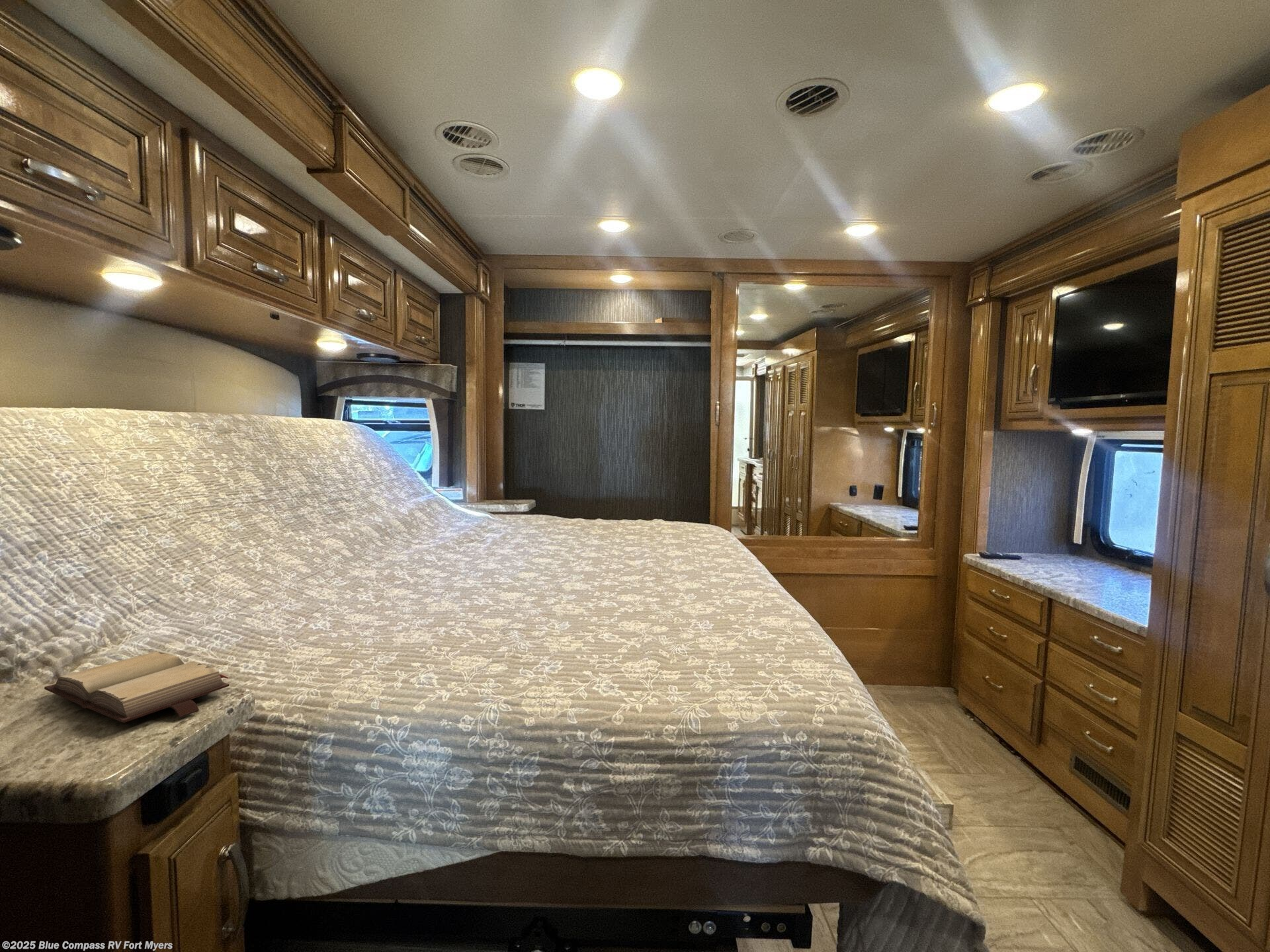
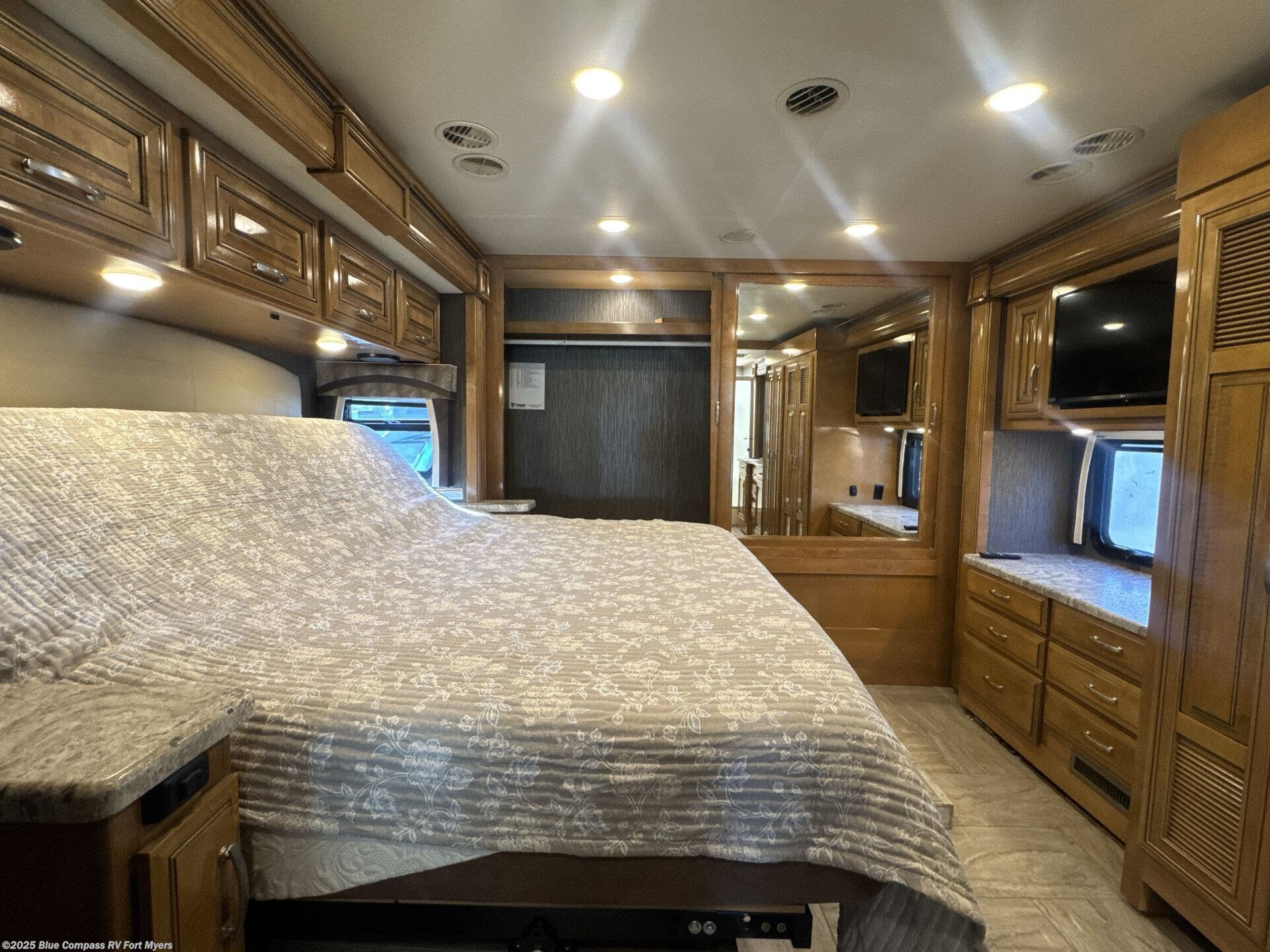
- hardback book [44,651,230,723]
